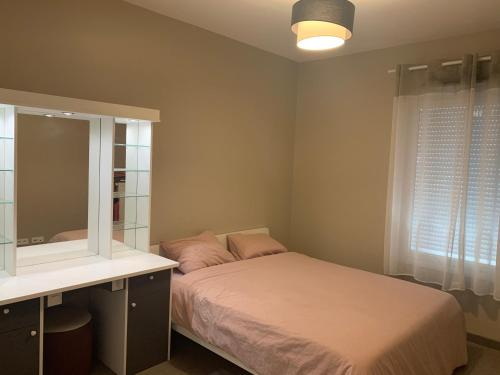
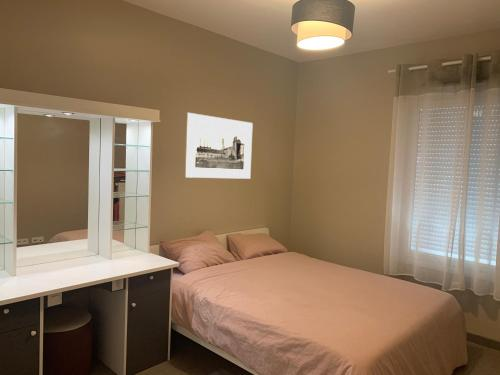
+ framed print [184,112,254,180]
